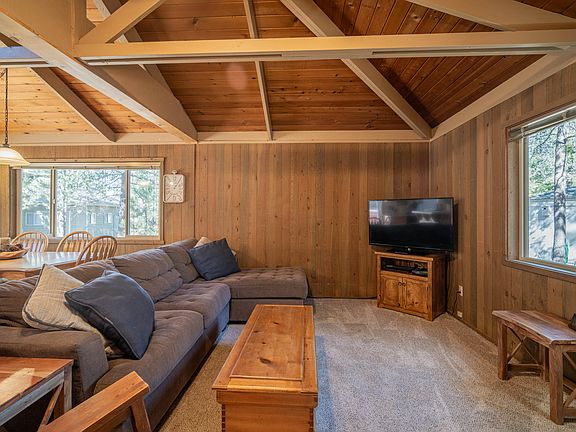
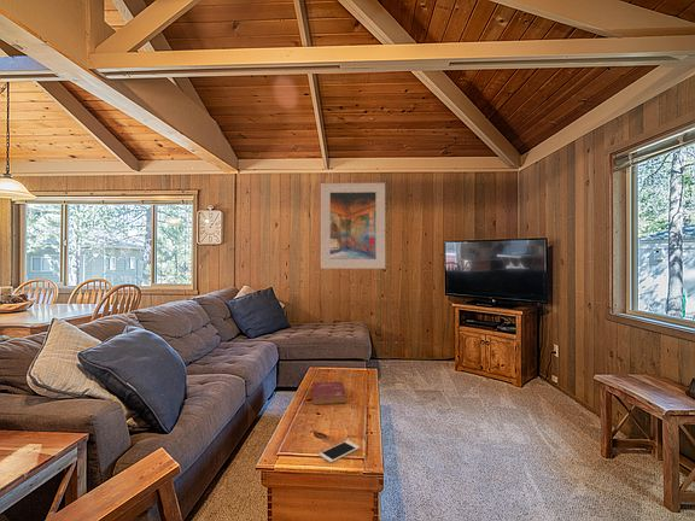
+ cell phone [317,439,361,464]
+ book [311,381,348,405]
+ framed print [320,182,386,270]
